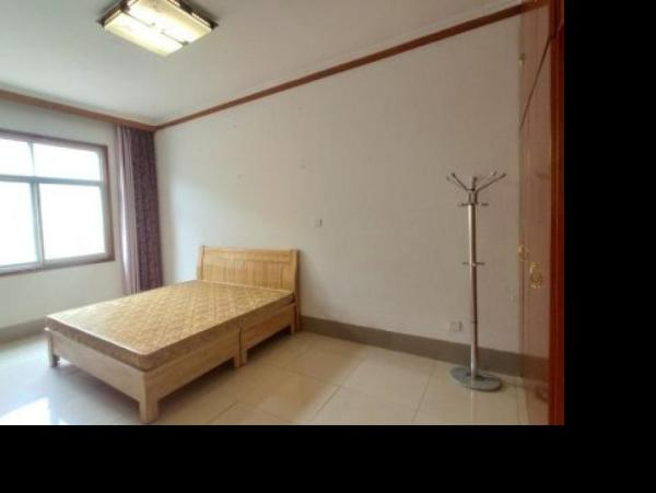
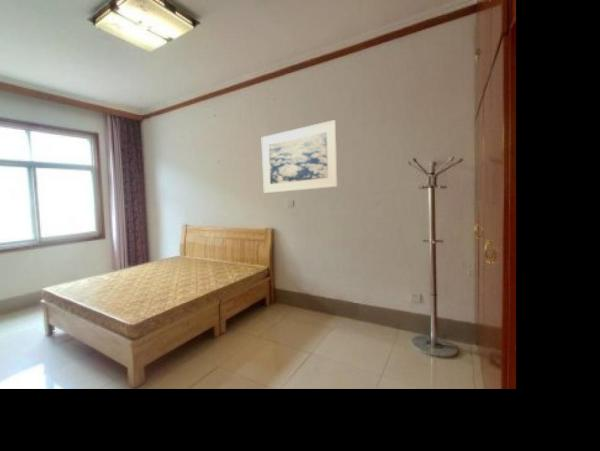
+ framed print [261,119,339,194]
